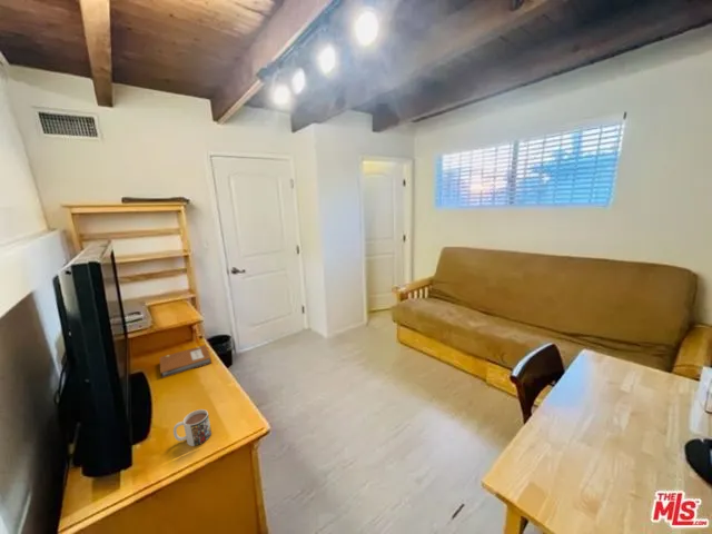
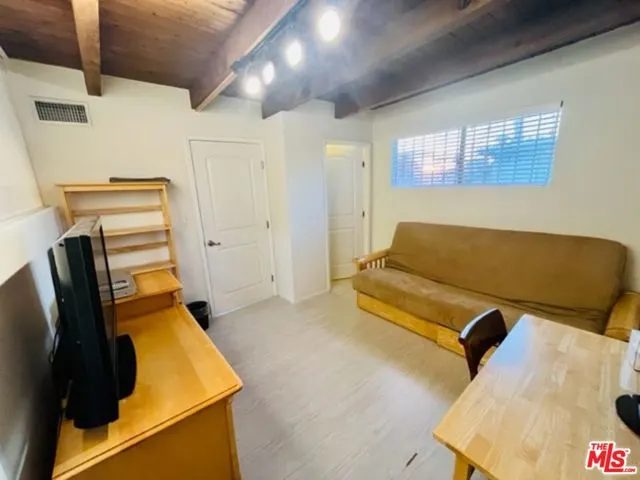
- mug [172,408,212,447]
- notebook [159,344,212,379]
